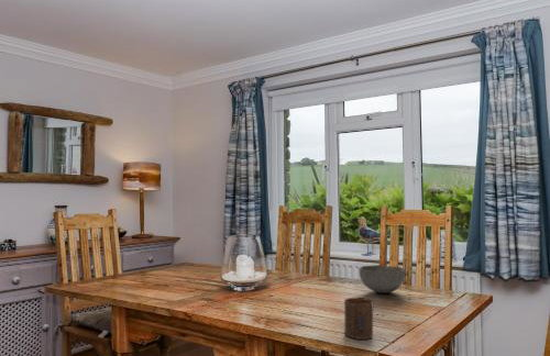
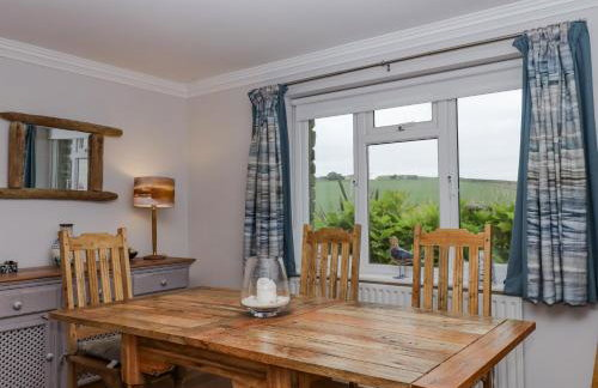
- cup [343,297,374,341]
- bowl [359,264,407,294]
